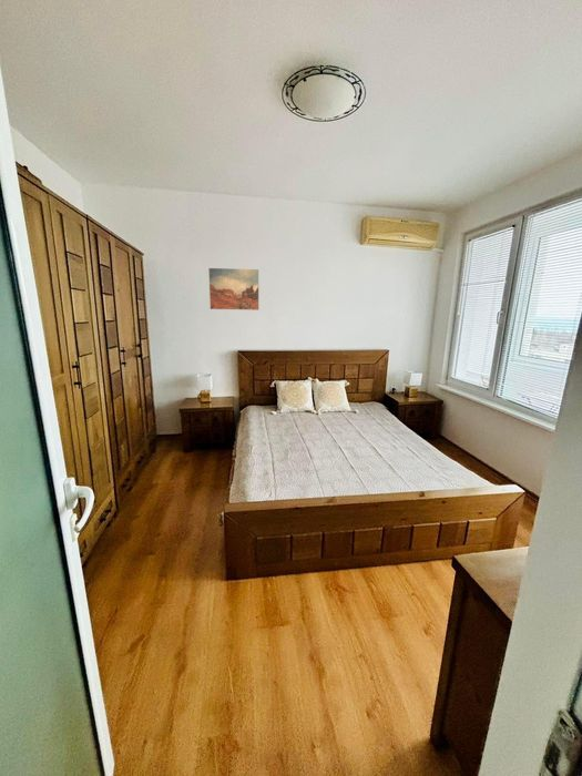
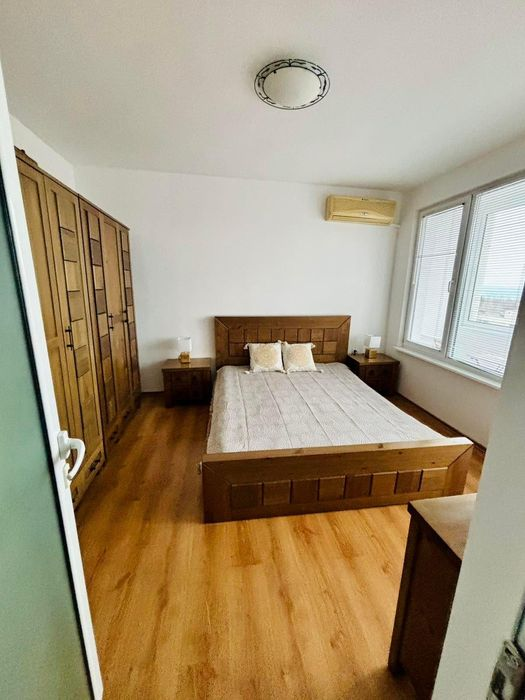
- wall art [207,267,259,312]
